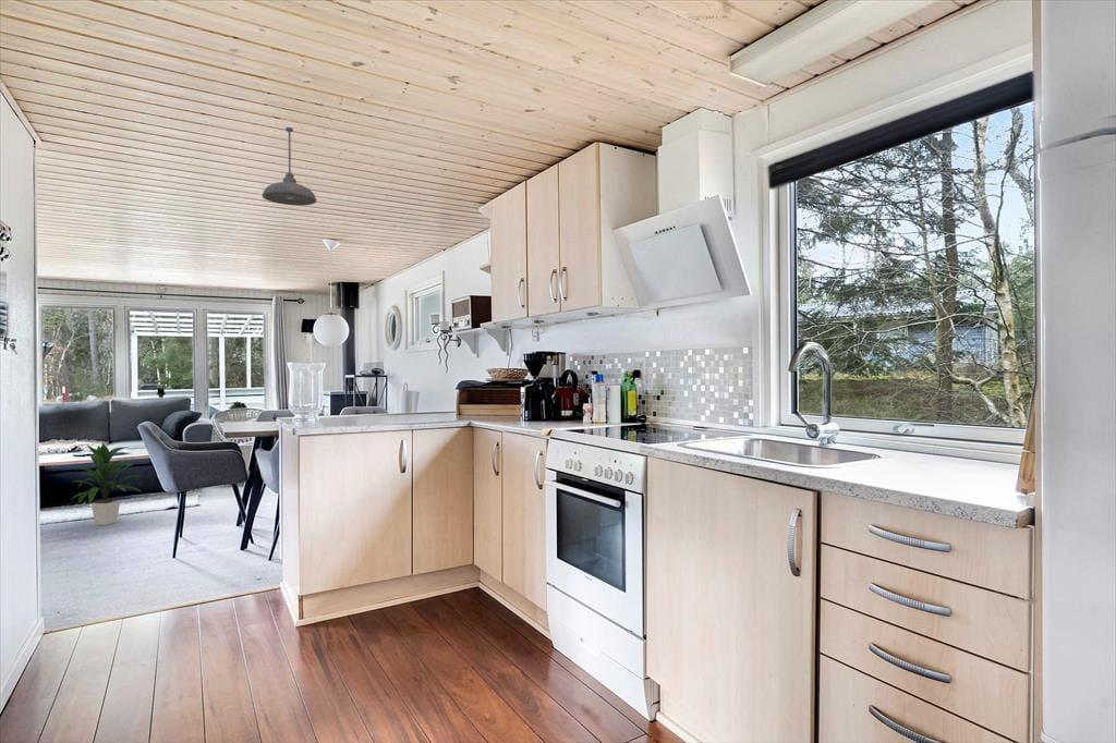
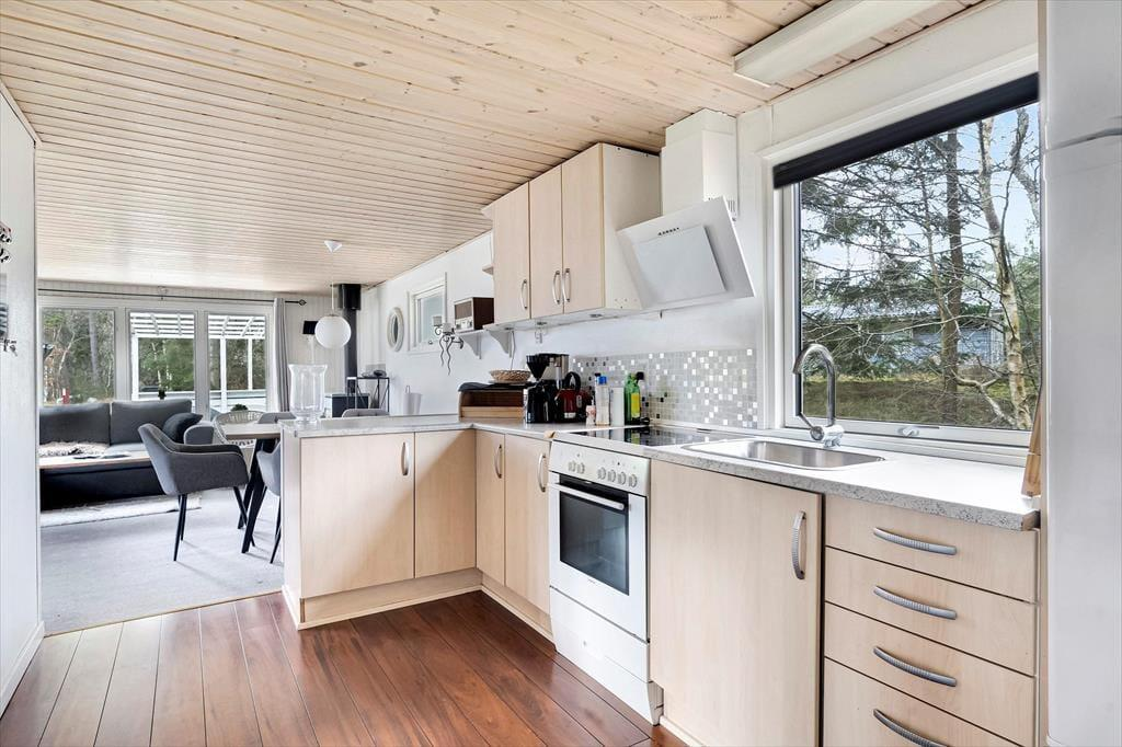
- indoor plant [71,441,142,526]
- pendant light [262,126,318,207]
